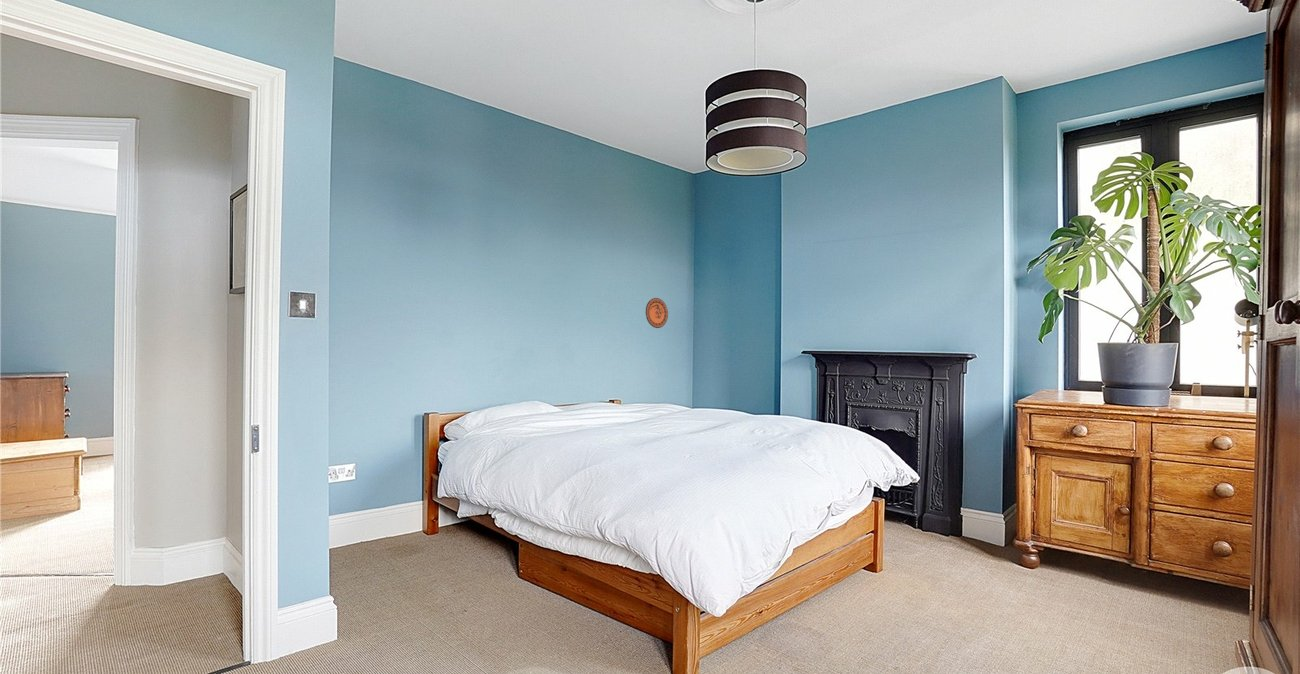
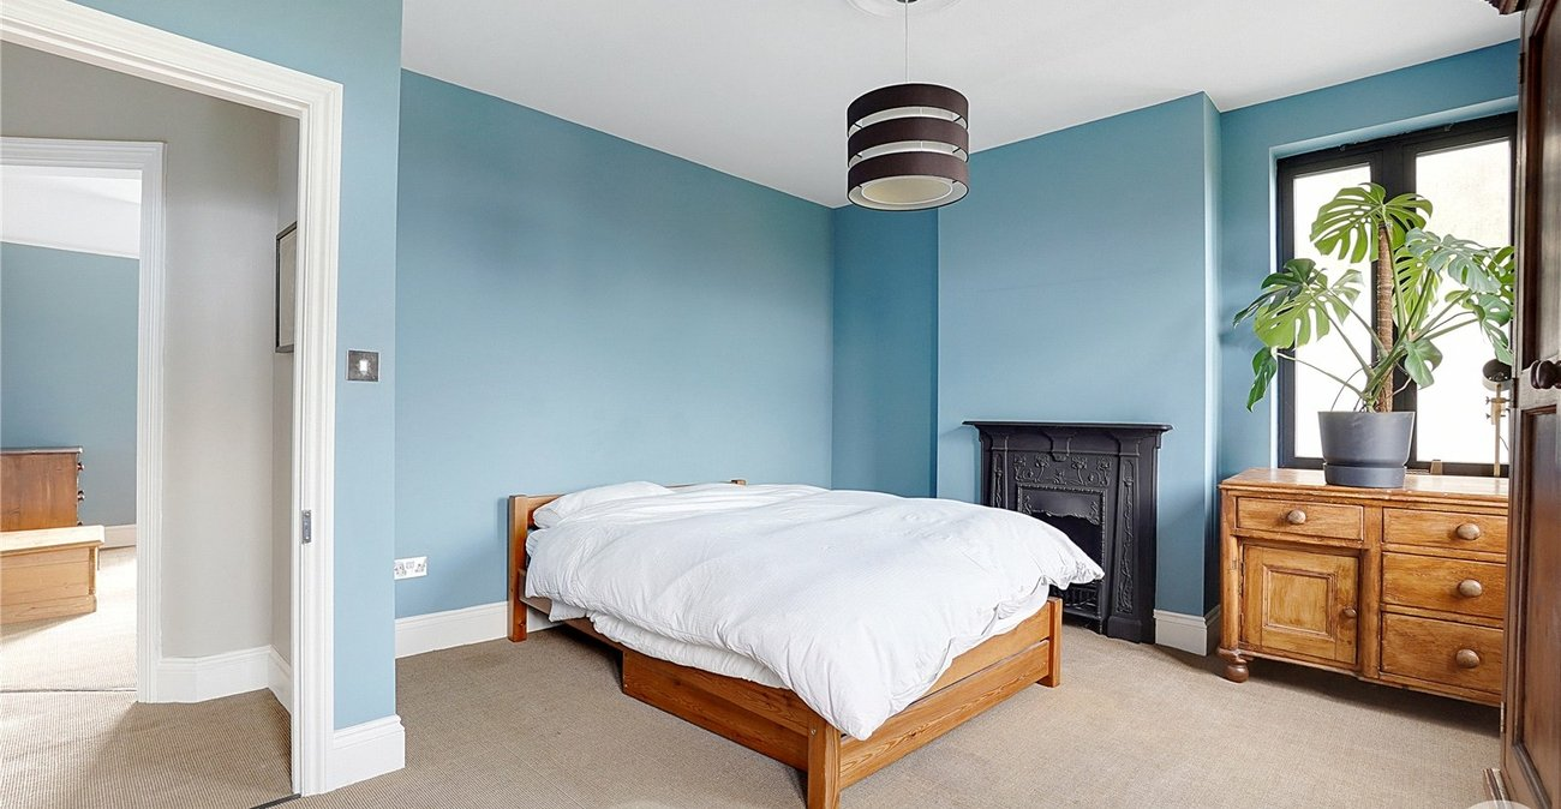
- decorative plate [645,297,669,329]
